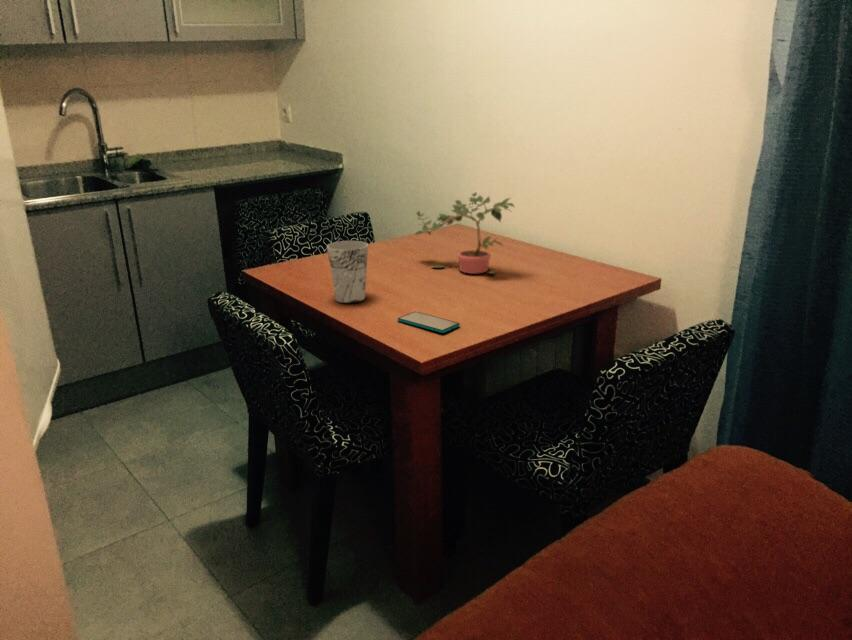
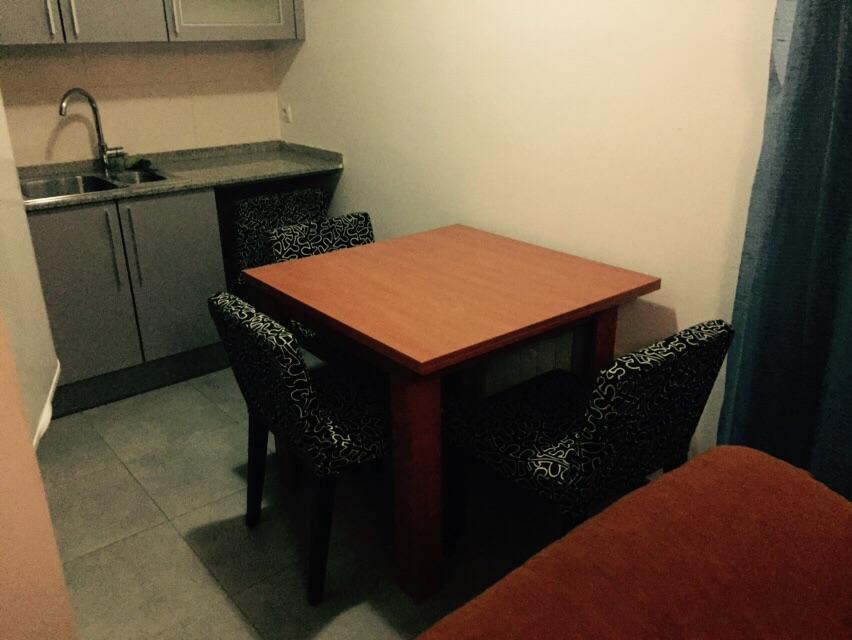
- smartphone [397,311,461,334]
- potted plant [414,191,515,275]
- cup [326,240,369,304]
